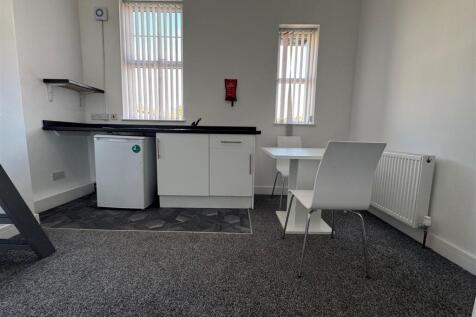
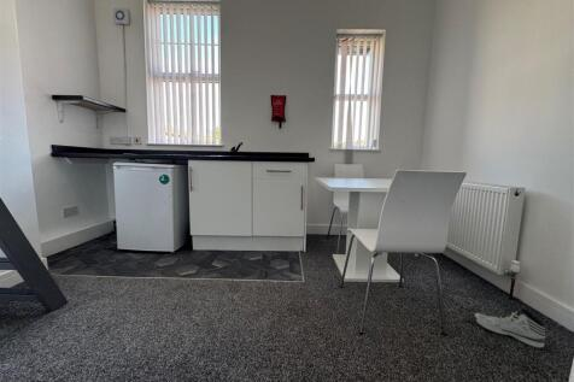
+ sneaker [473,307,546,349]
